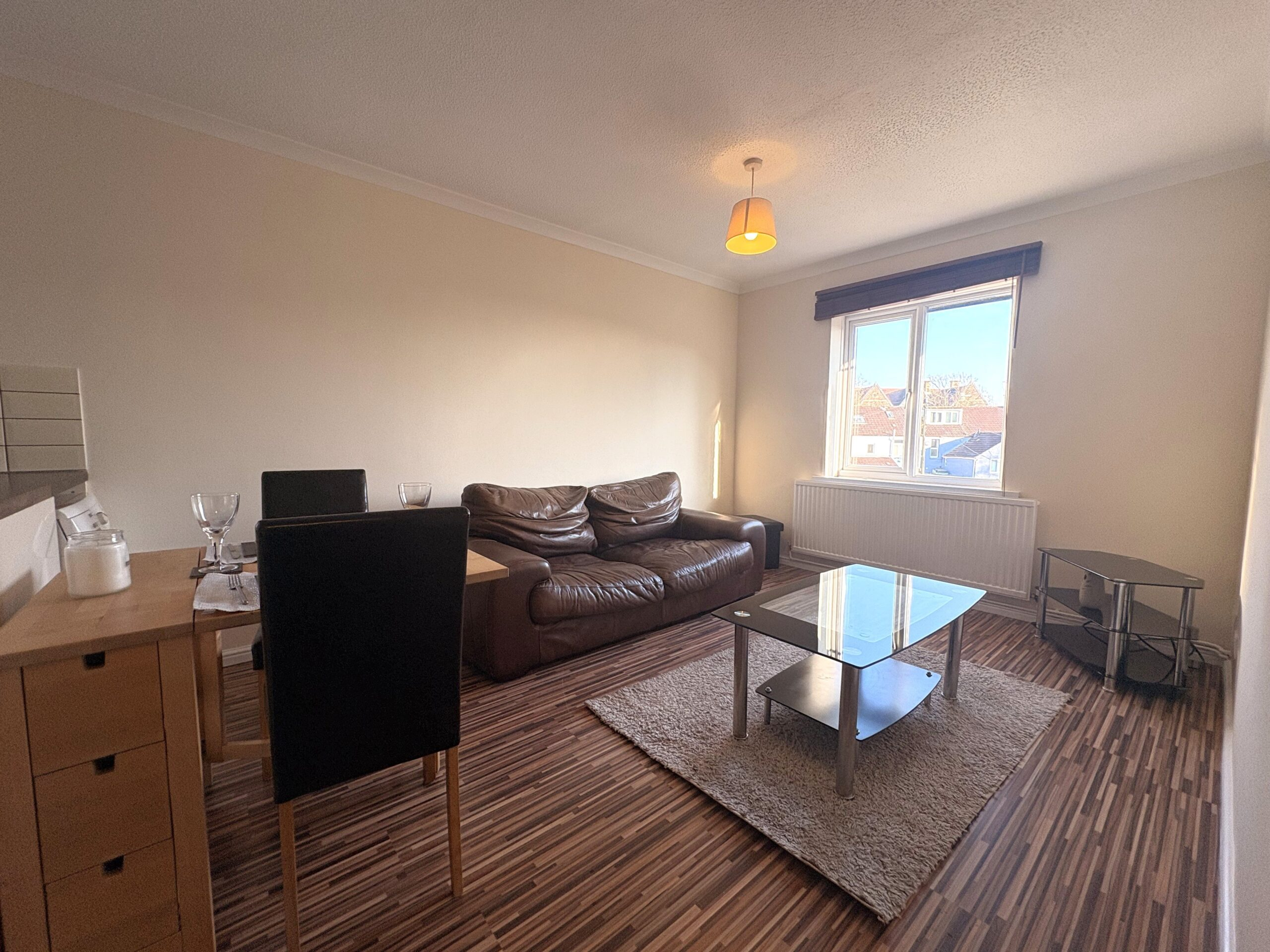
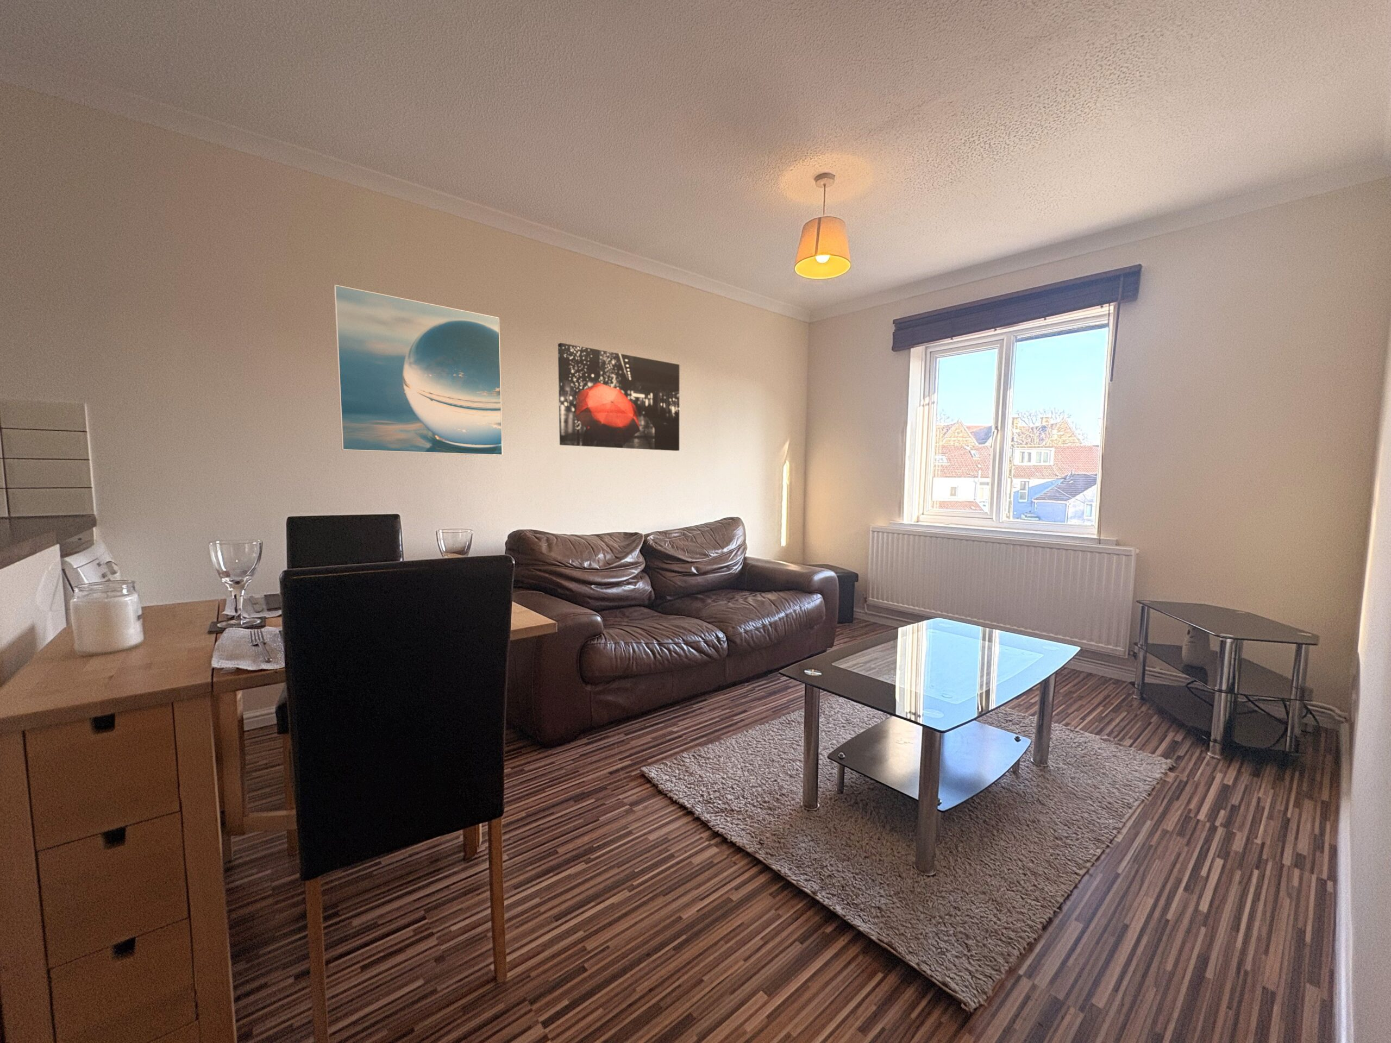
+ wall art [557,342,680,451]
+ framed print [333,284,503,456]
